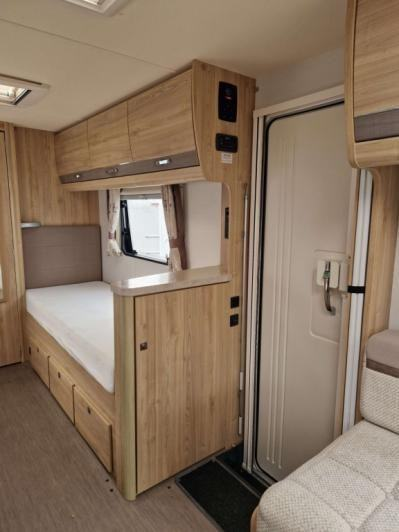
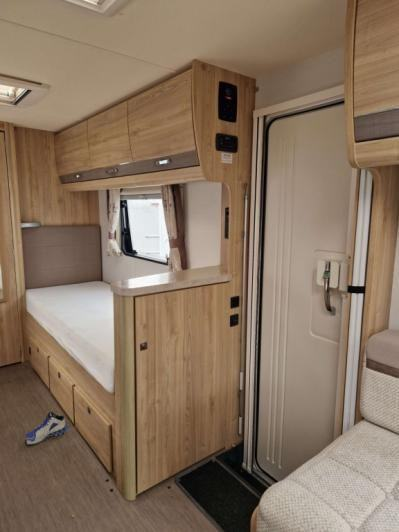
+ sneaker [24,410,69,445]
